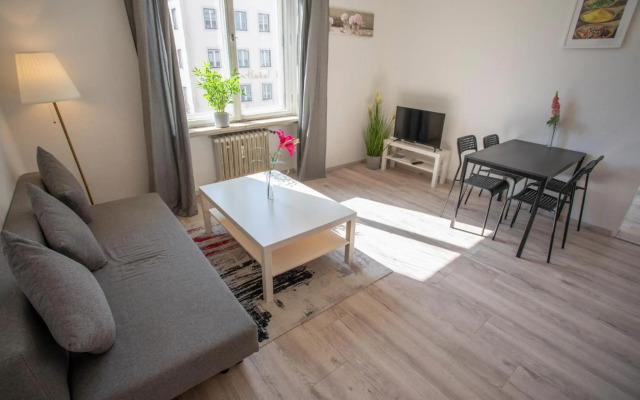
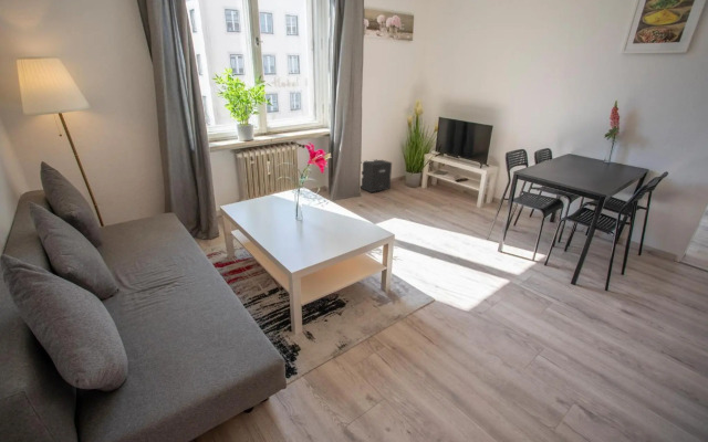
+ speaker [360,159,393,193]
